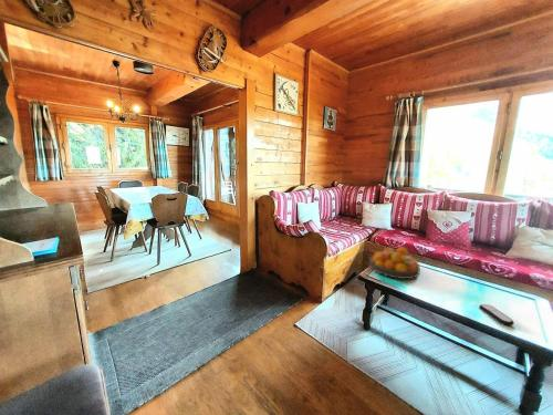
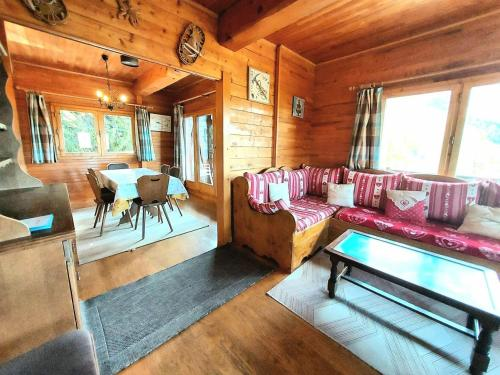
- fruit bowl [368,246,421,280]
- remote control [479,303,515,326]
